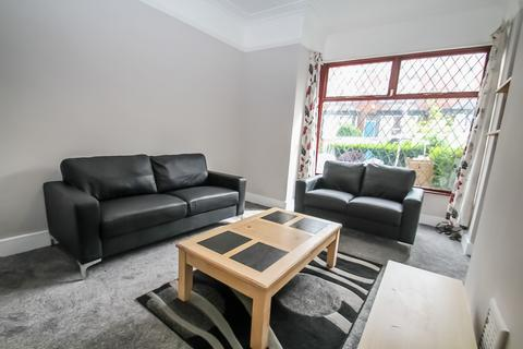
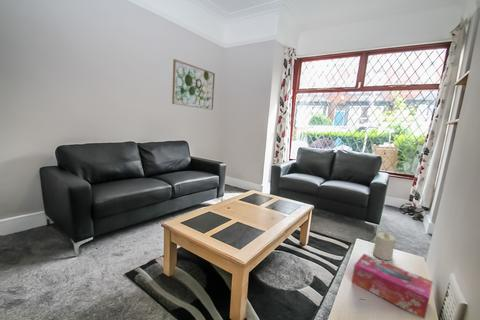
+ wall art [171,58,216,111]
+ candle [372,232,396,261]
+ tissue box [351,253,434,320]
